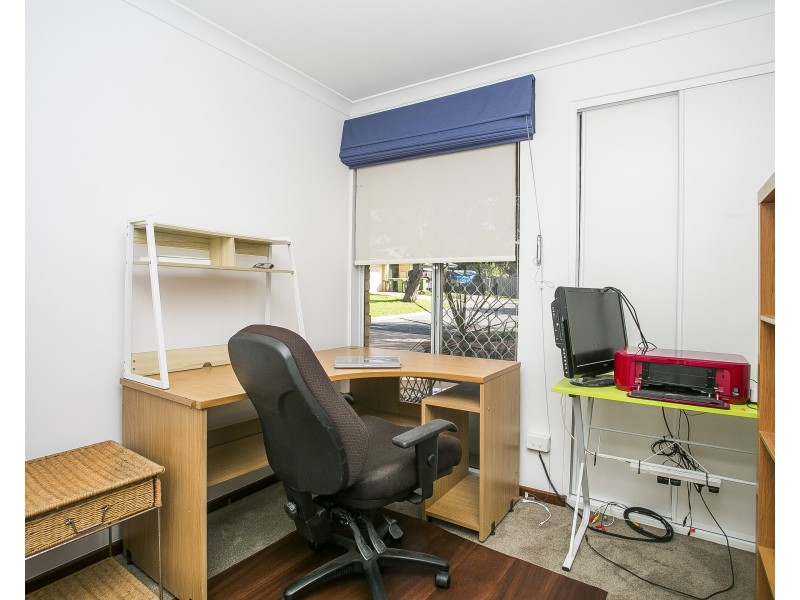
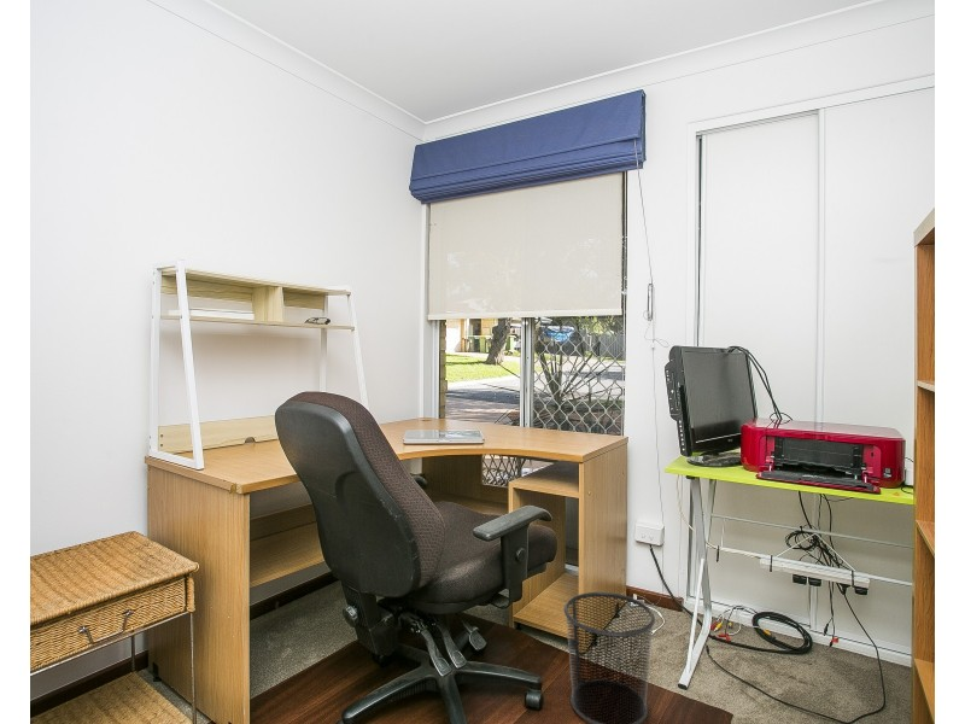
+ waste bin [563,591,656,724]
